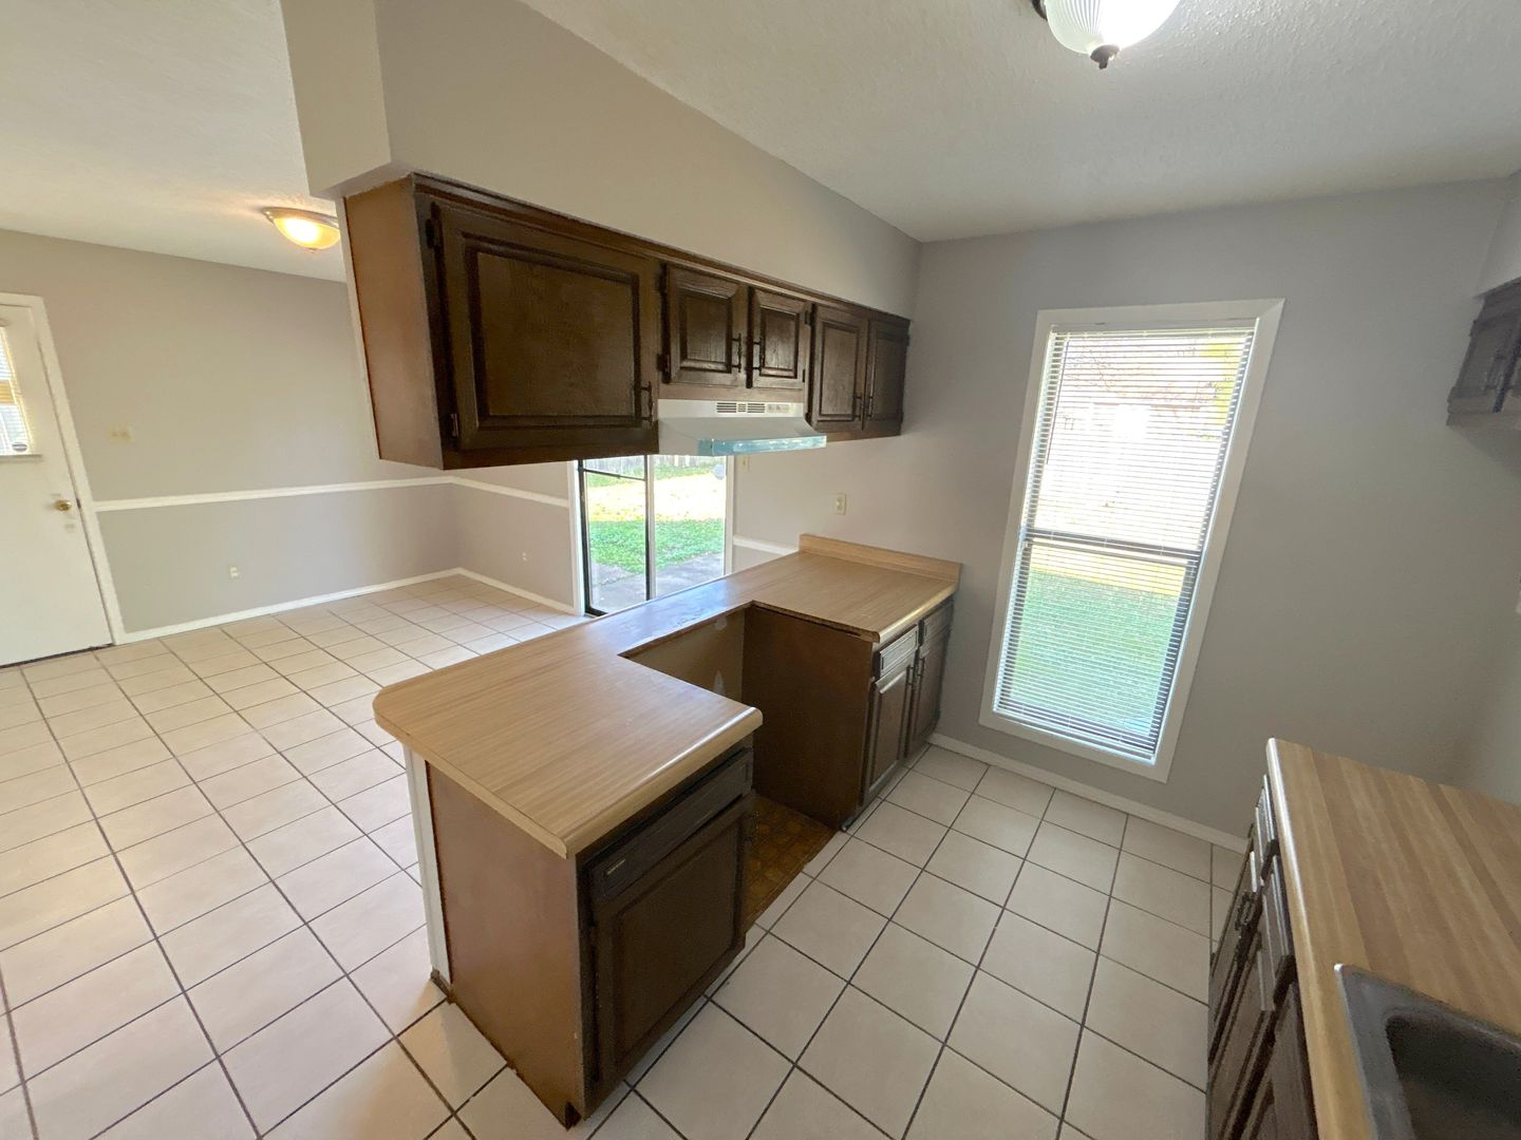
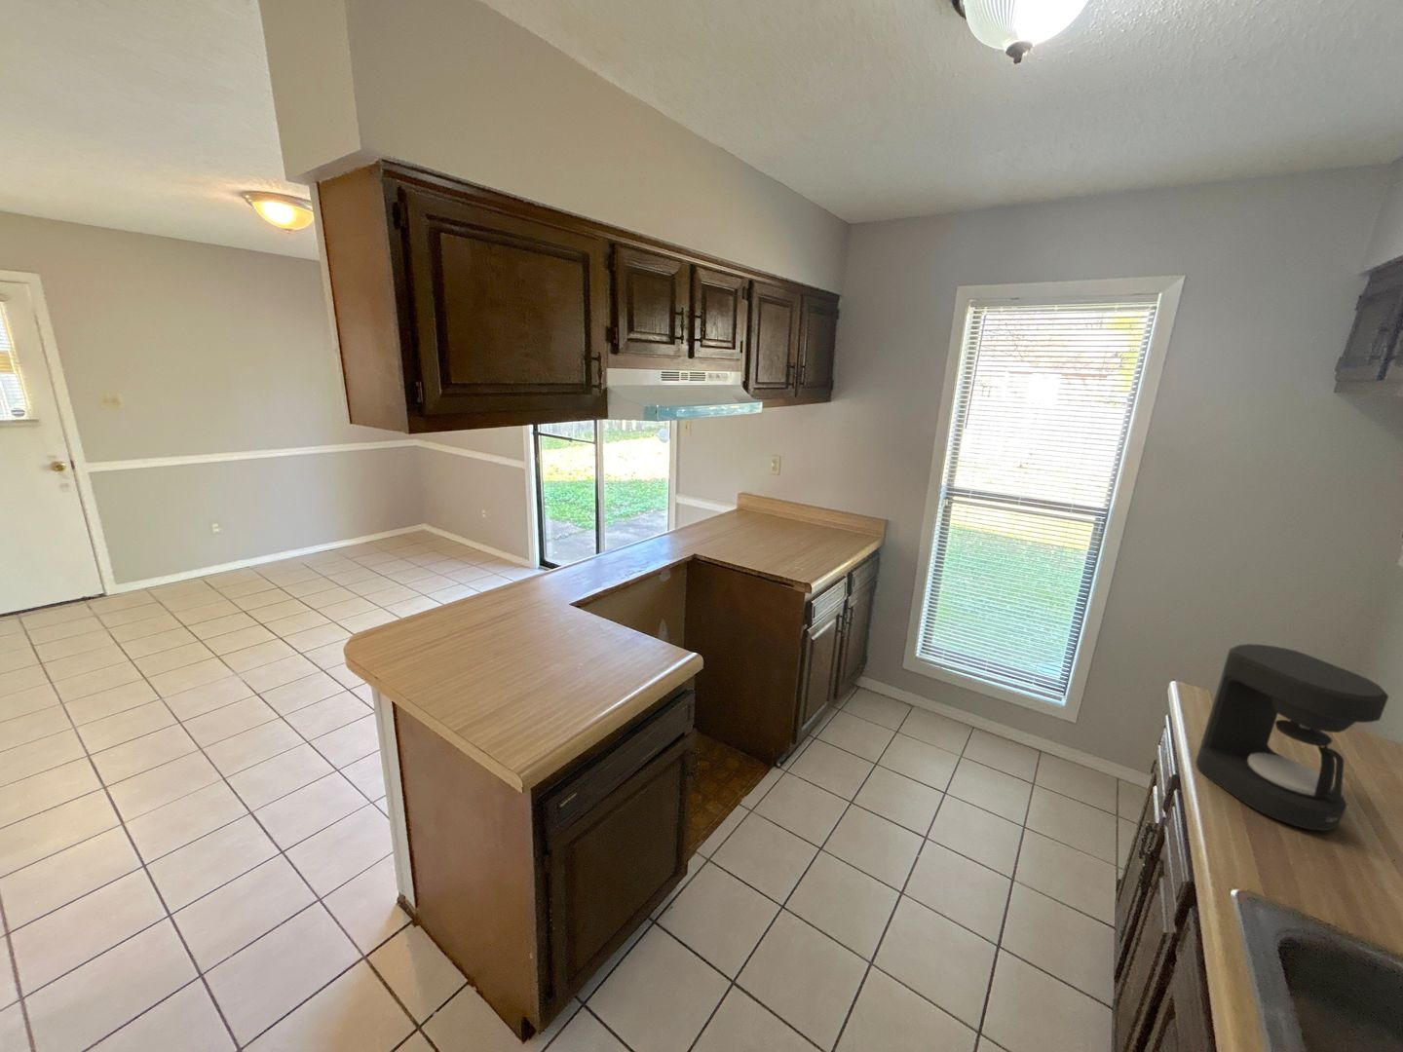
+ coffee maker [1194,643,1390,832]
